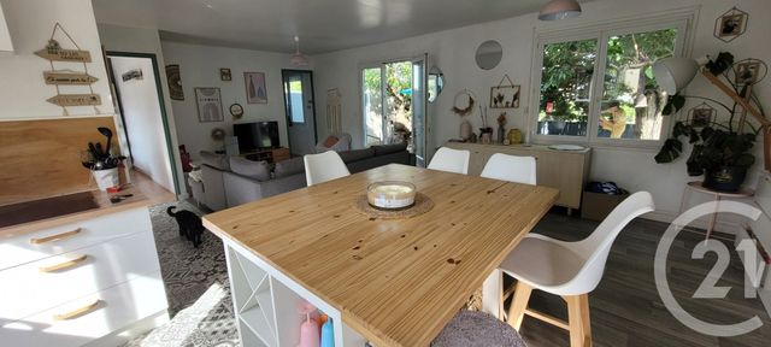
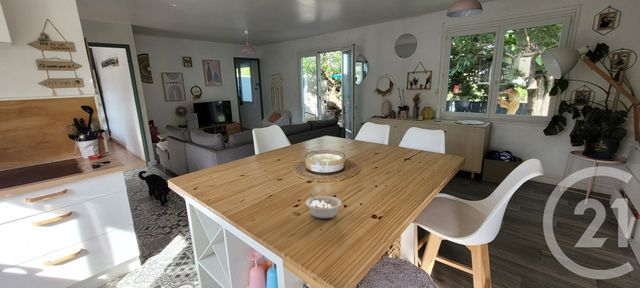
+ legume [305,192,343,220]
